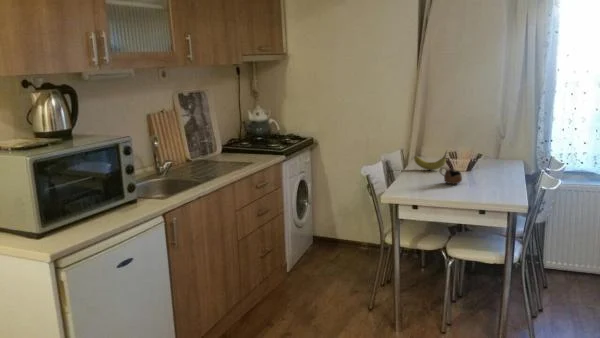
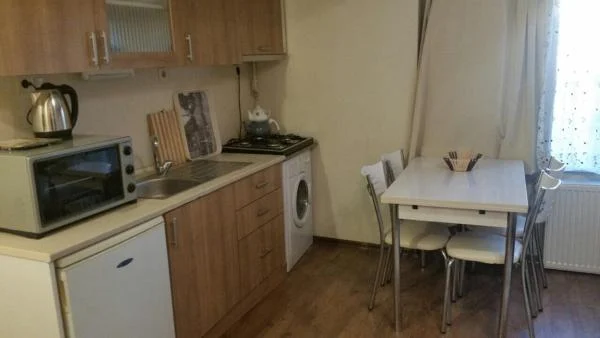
- cup [438,166,463,185]
- fruit [413,150,448,171]
